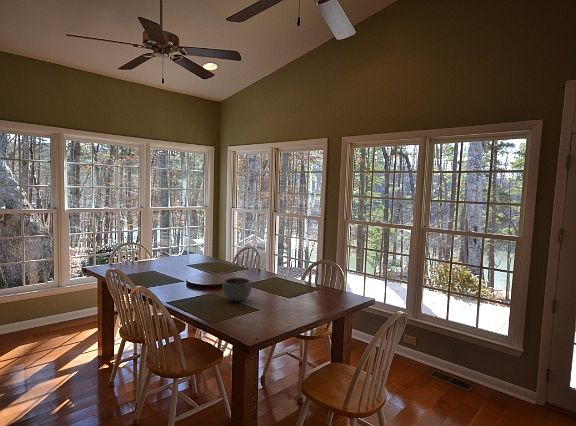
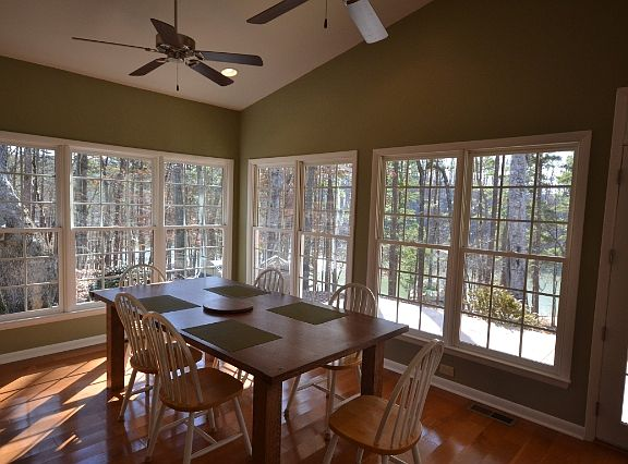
- bowl [221,277,252,302]
